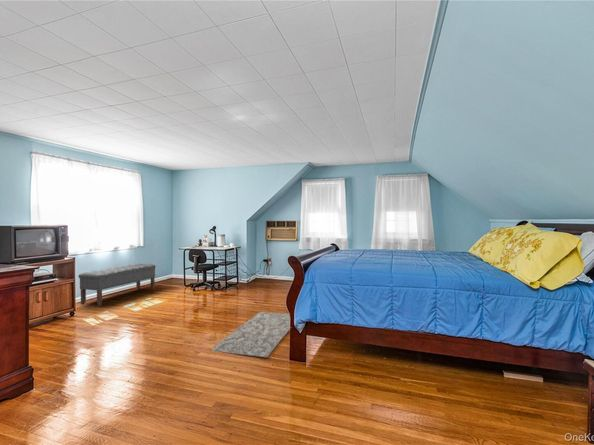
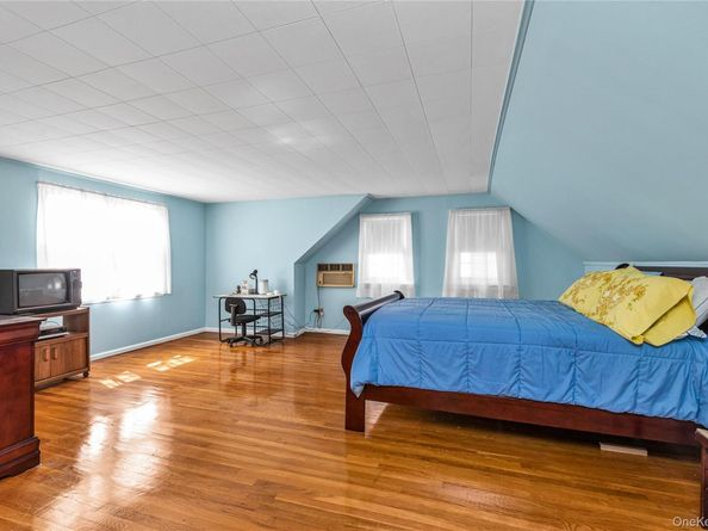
- rug [209,311,291,359]
- bench [78,263,157,307]
